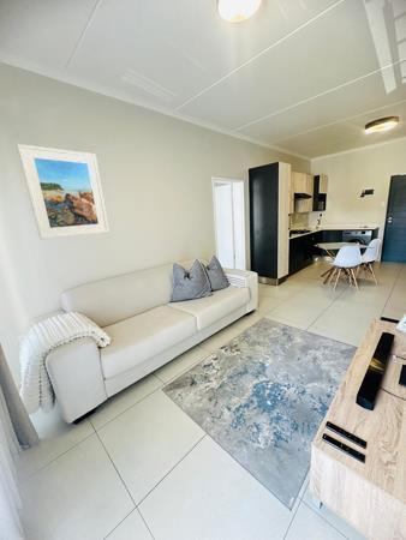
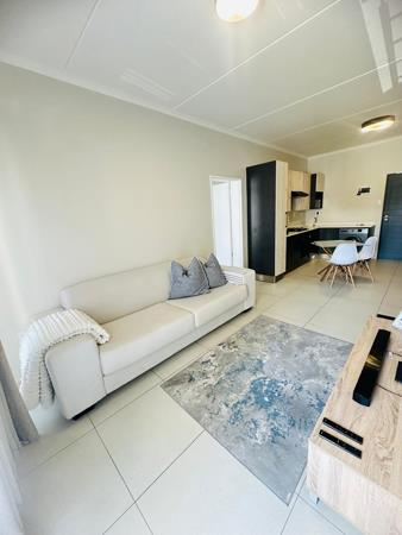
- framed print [16,143,111,240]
